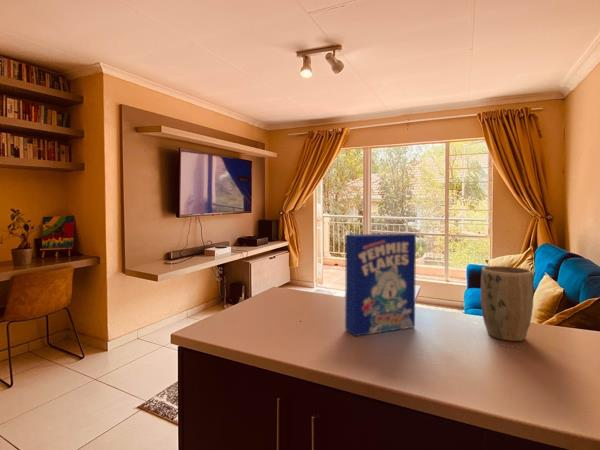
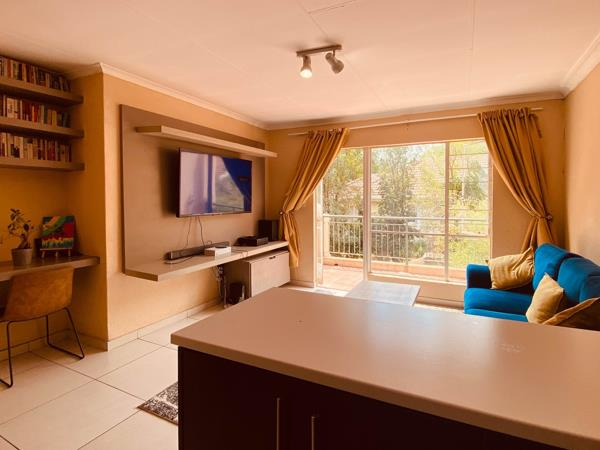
- cereal box [344,232,417,337]
- plant pot [480,265,535,342]
